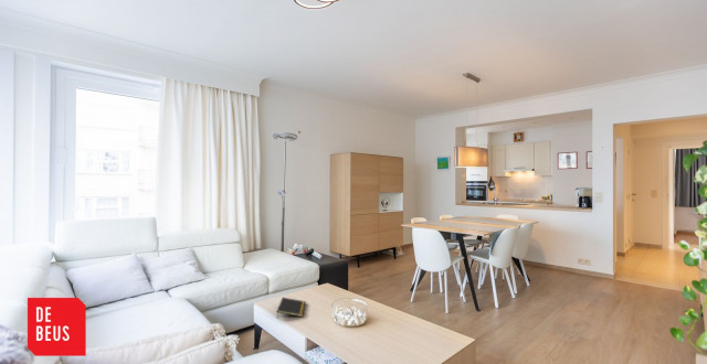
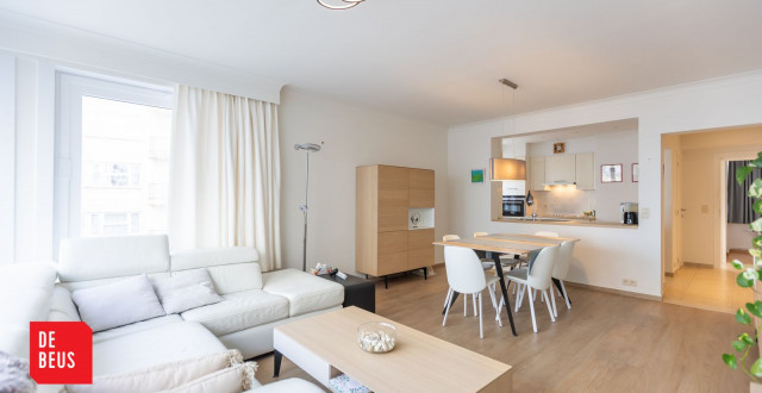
- notepad [276,297,307,318]
